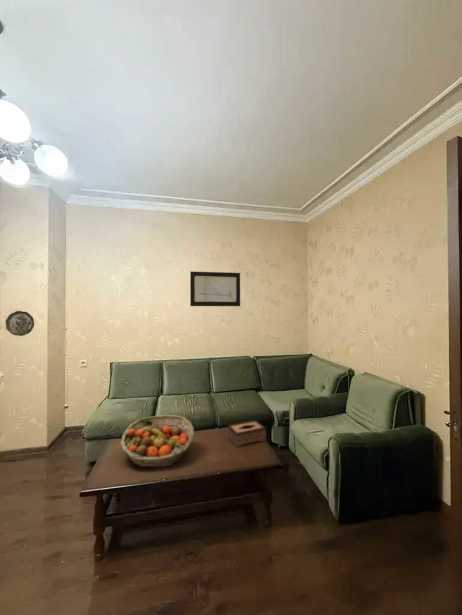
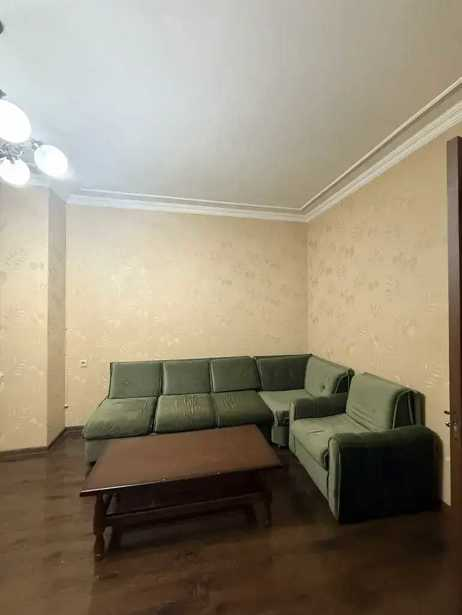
- wall art [189,270,241,307]
- fruit basket [120,414,195,468]
- decorative plate [5,310,35,337]
- tissue box [227,419,267,448]
